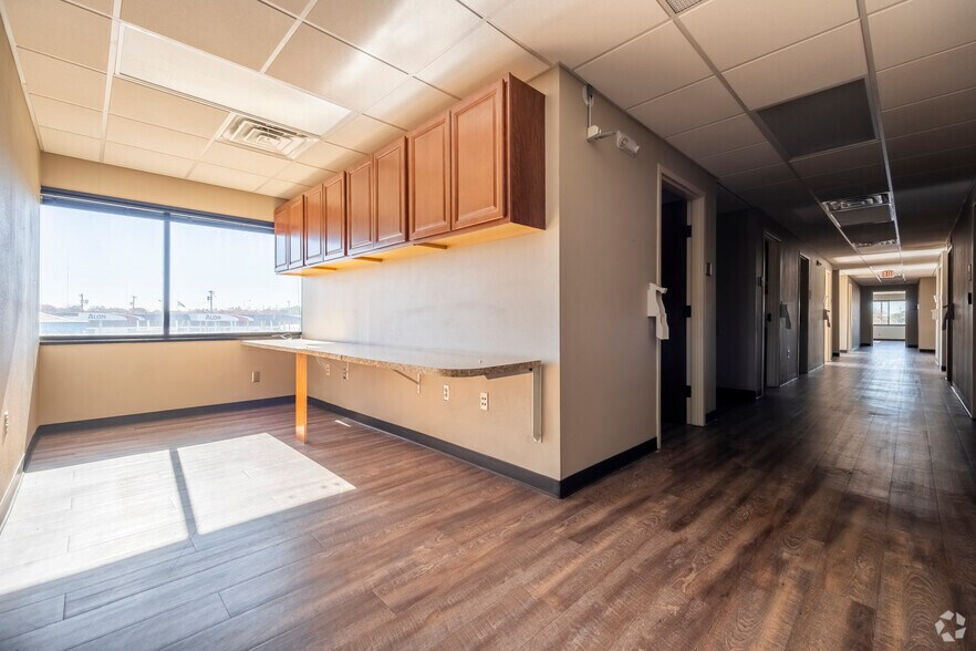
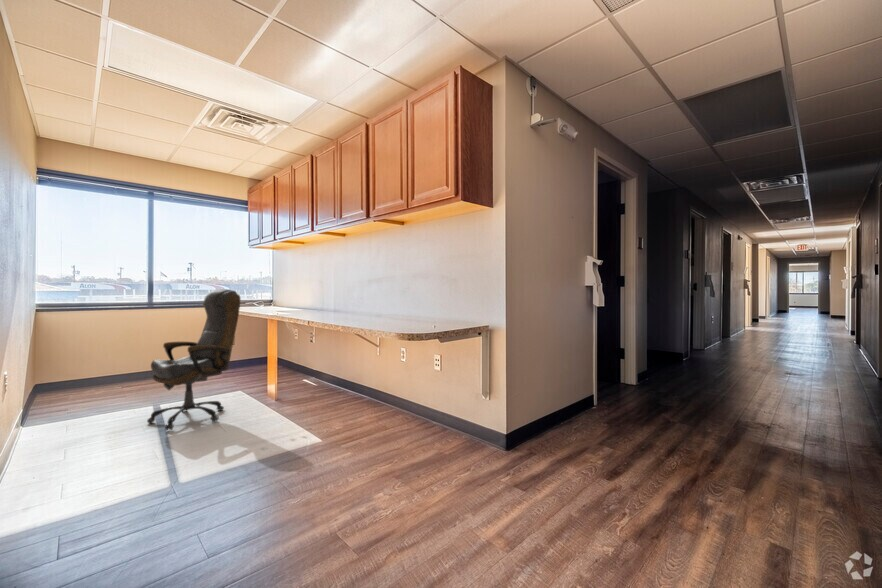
+ office chair [146,288,242,431]
